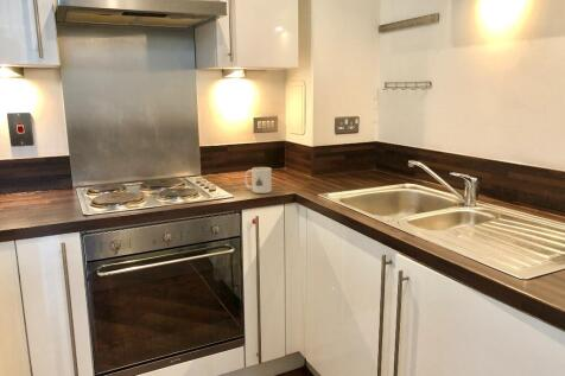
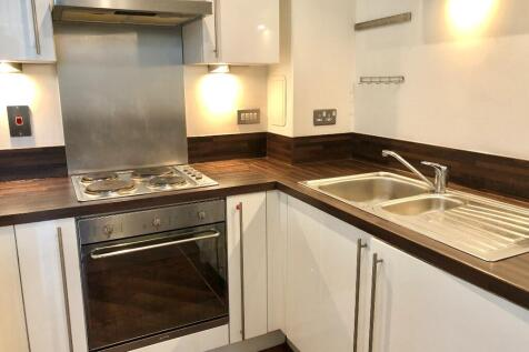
- mug [245,166,273,195]
